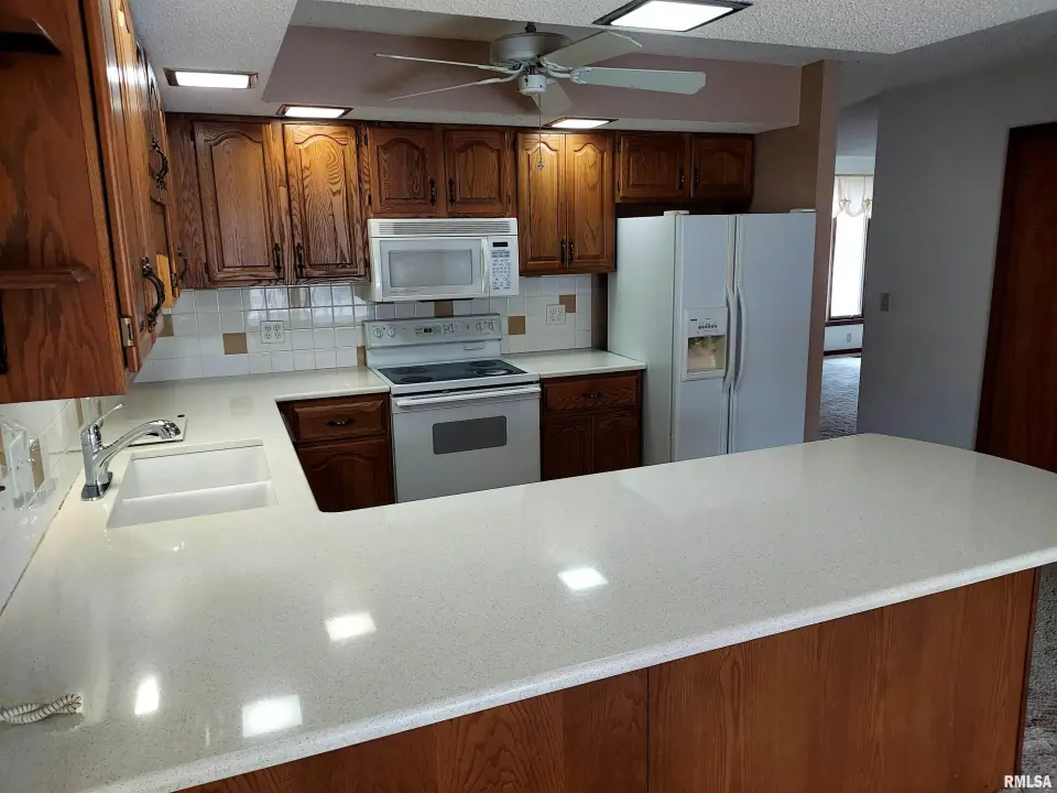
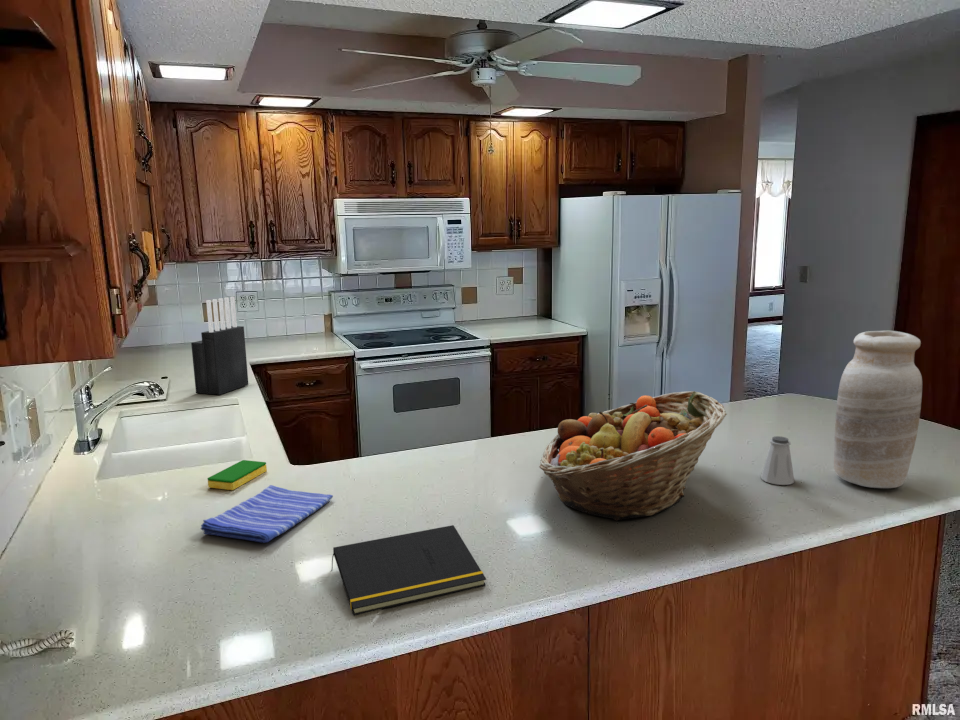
+ notepad [330,524,487,616]
+ saltshaker [760,435,795,486]
+ vase [833,330,923,489]
+ dish towel [200,484,334,543]
+ dish sponge [207,459,268,491]
+ fruit basket [538,390,728,522]
+ knife block [190,296,249,396]
